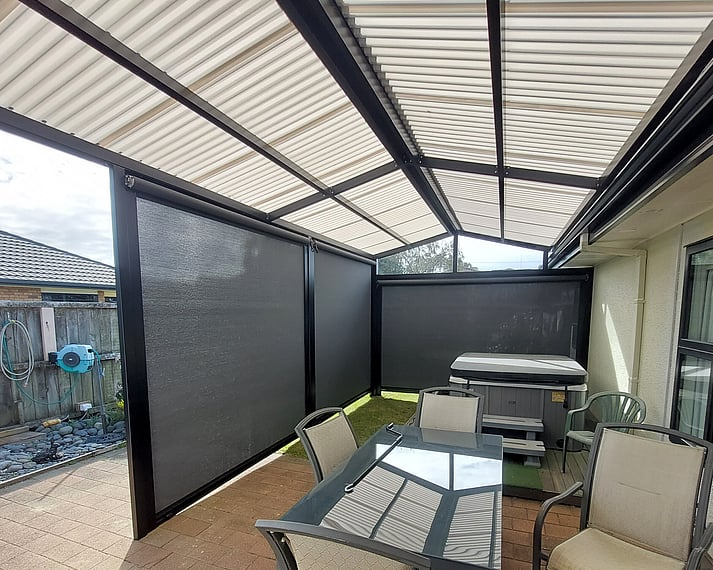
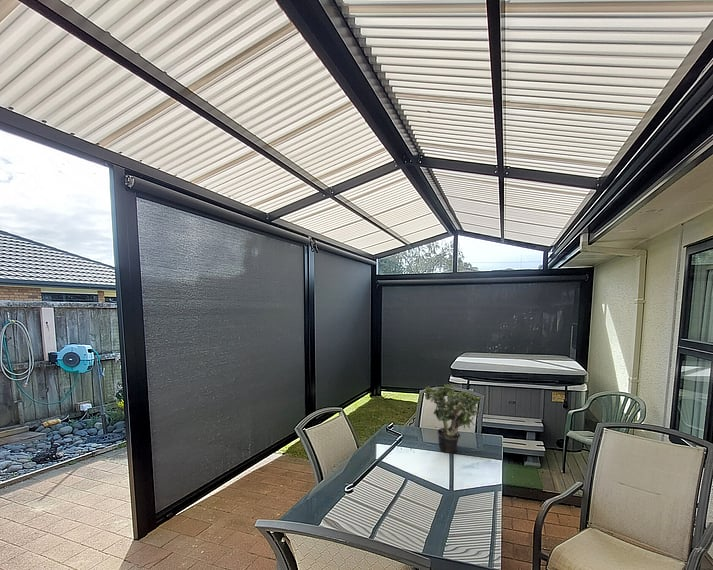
+ potted plant [421,383,482,454]
